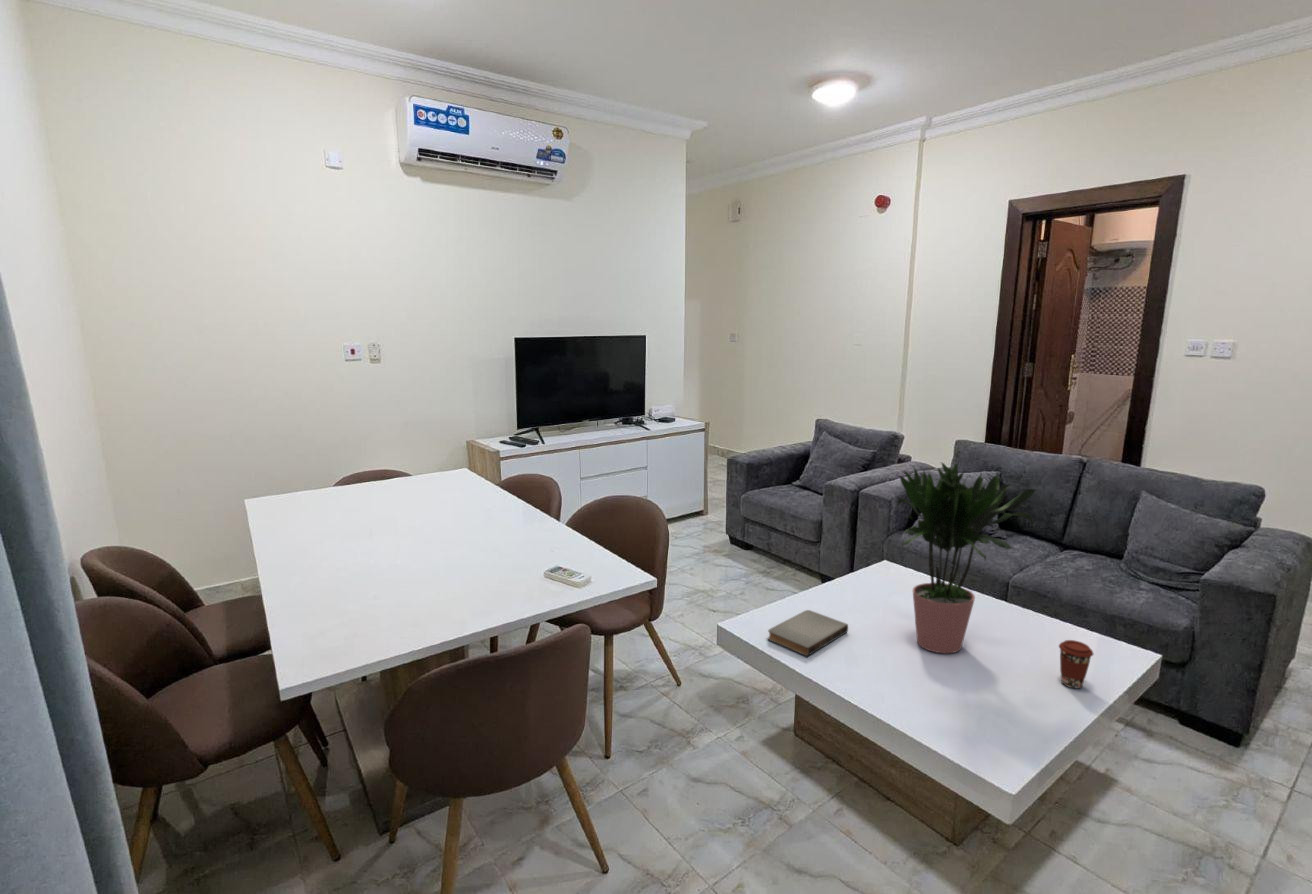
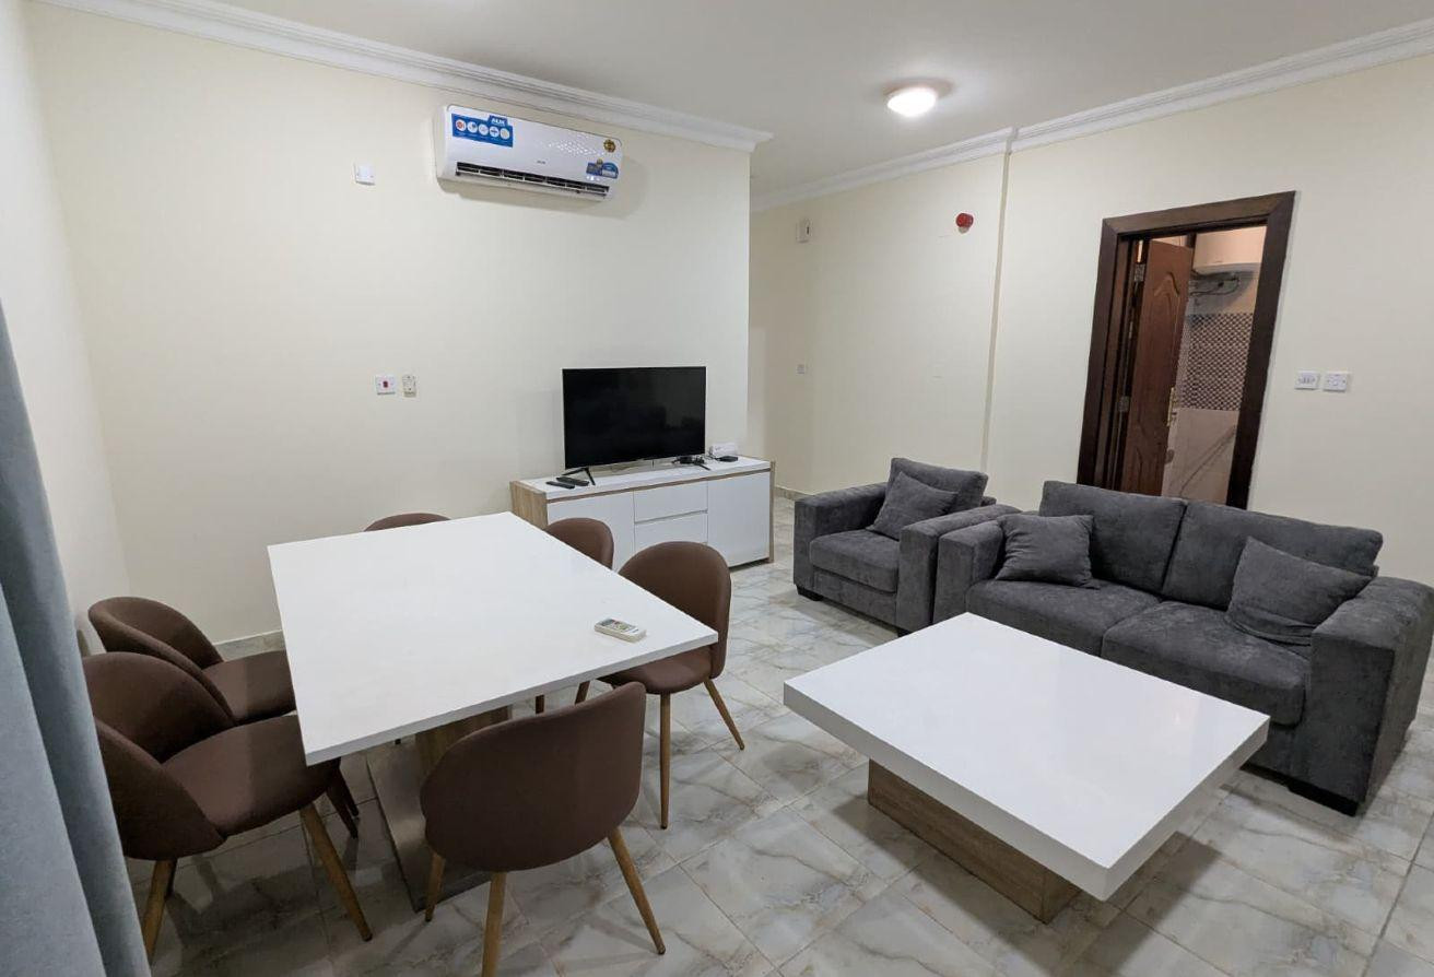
- book [767,609,849,657]
- potted plant [895,462,1040,654]
- coffee cup [1058,639,1094,690]
